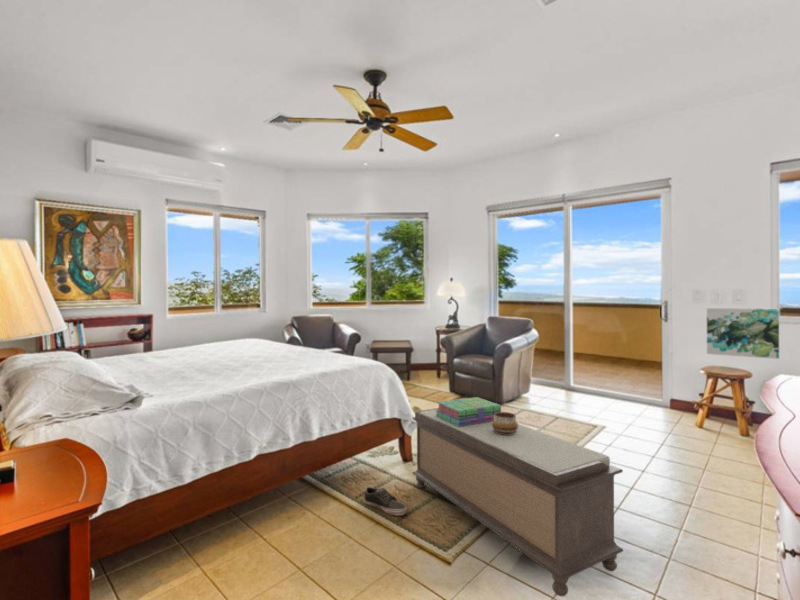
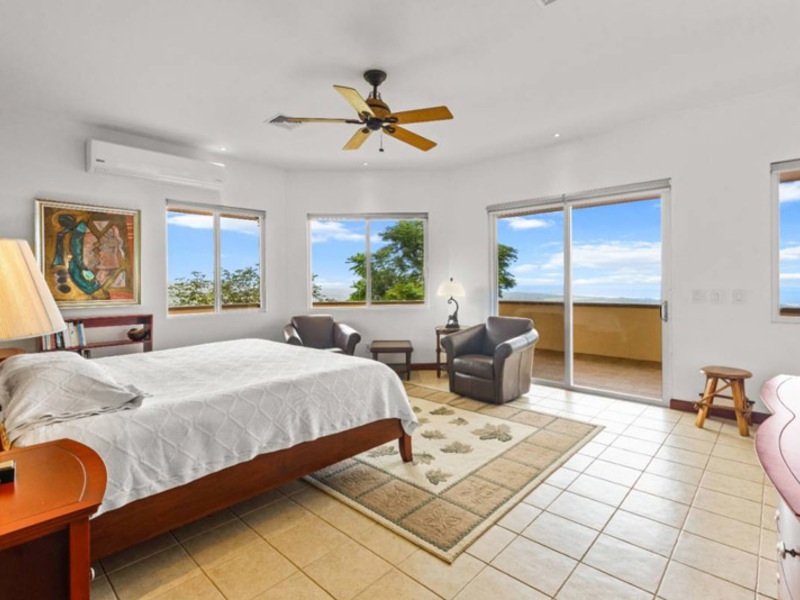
- decorative bowl [492,411,519,435]
- wall art [706,307,780,360]
- shoe [363,486,408,517]
- stack of books [435,396,502,427]
- bench [411,407,624,597]
